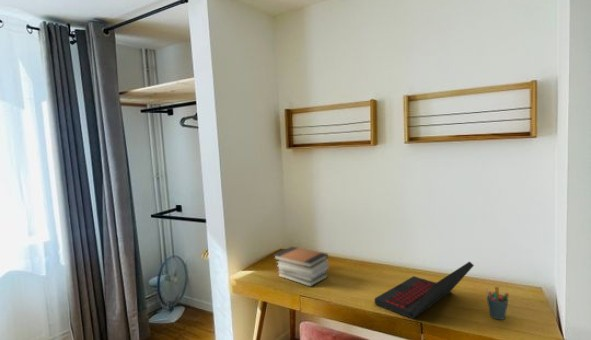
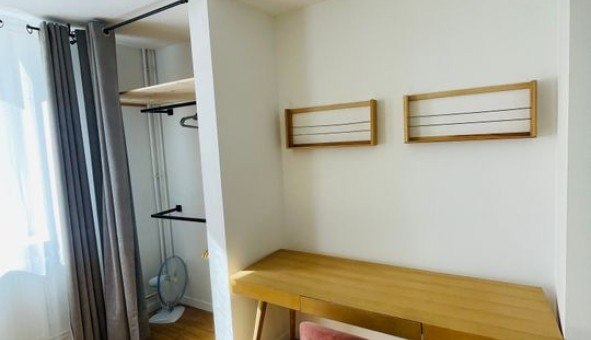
- book stack [273,246,330,288]
- pen holder [485,286,510,321]
- laptop [374,260,475,320]
